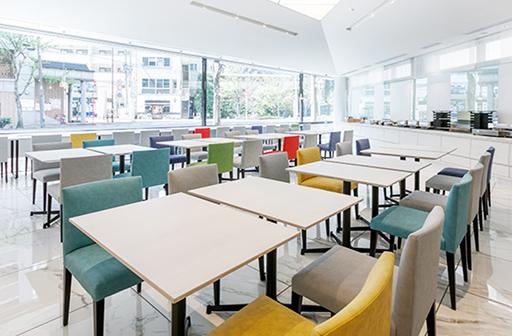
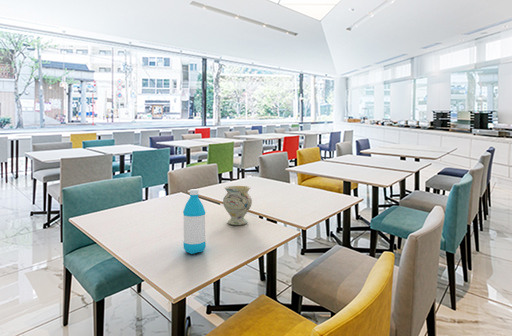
+ water bottle [182,188,207,255]
+ vase [222,185,253,226]
